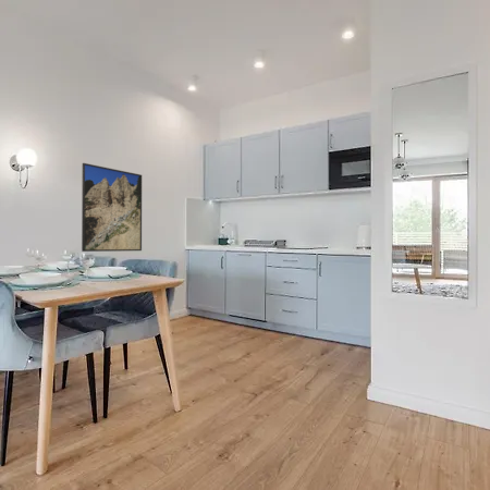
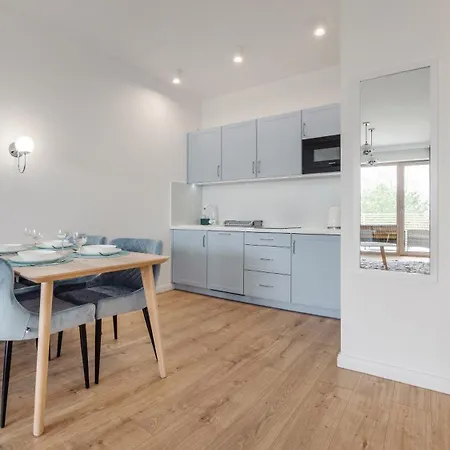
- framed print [81,162,143,253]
